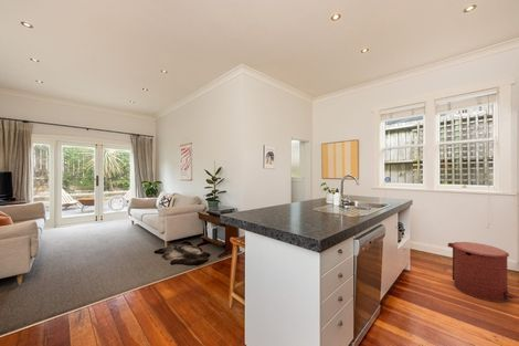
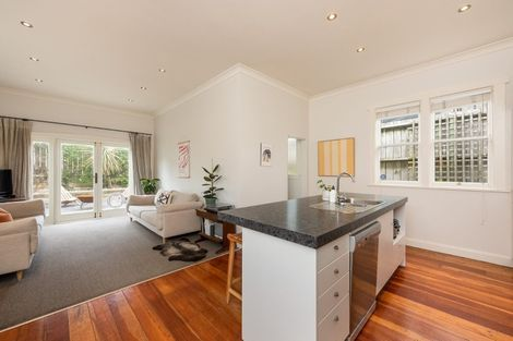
- trash can [447,241,519,303]
